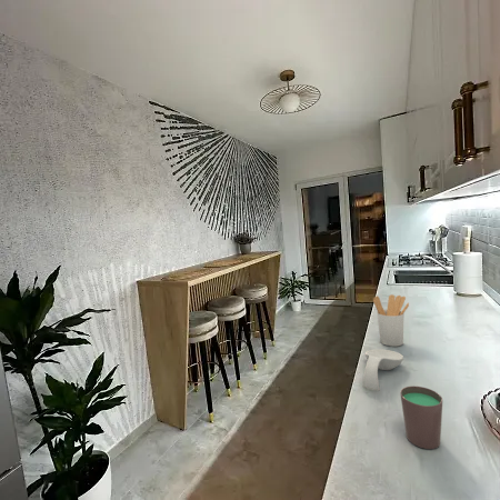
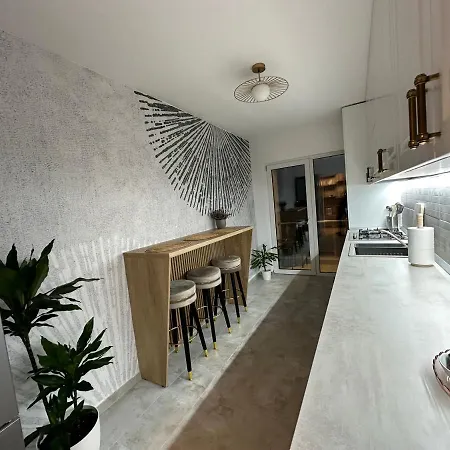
- utensil holder [372,293,410,348]
- cup [399,384,443,450]
- spoon rest [361,349,404,392]
